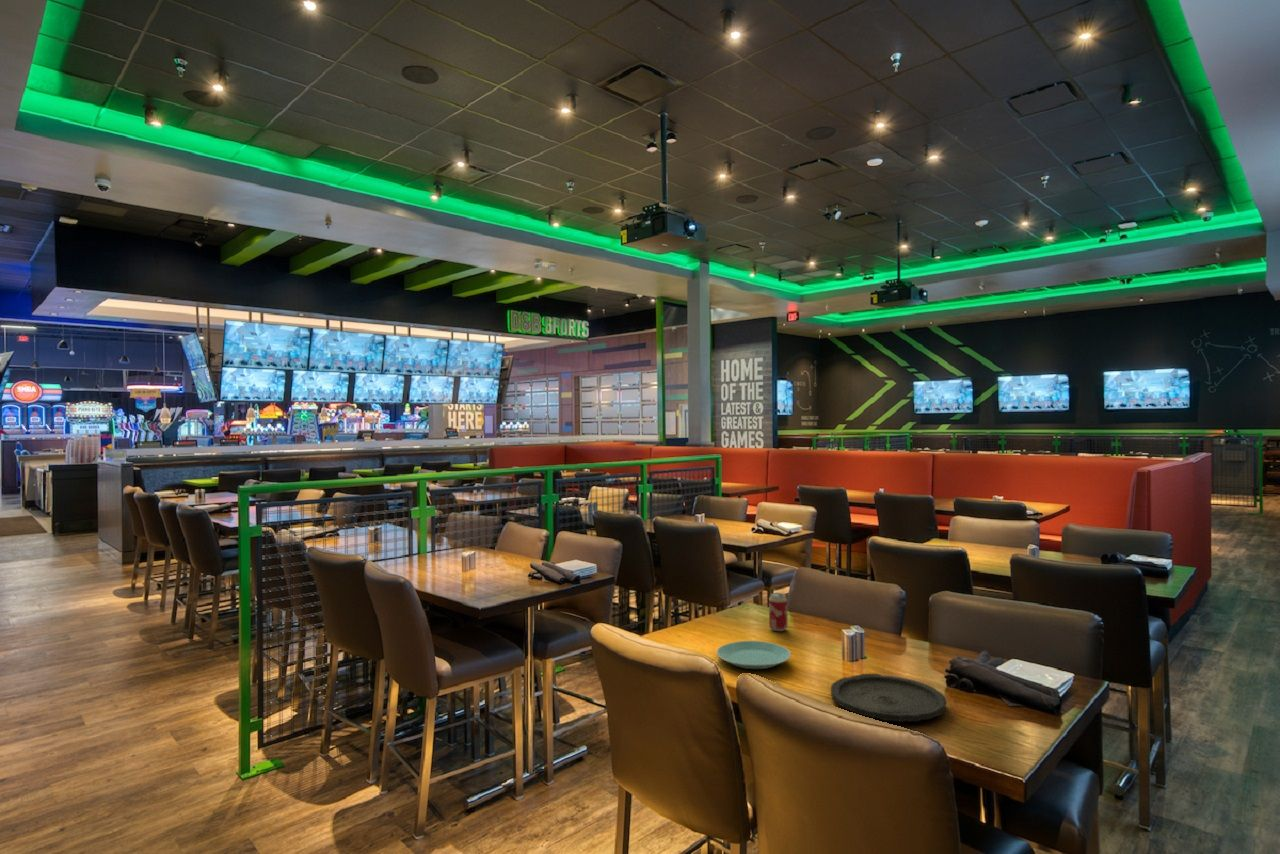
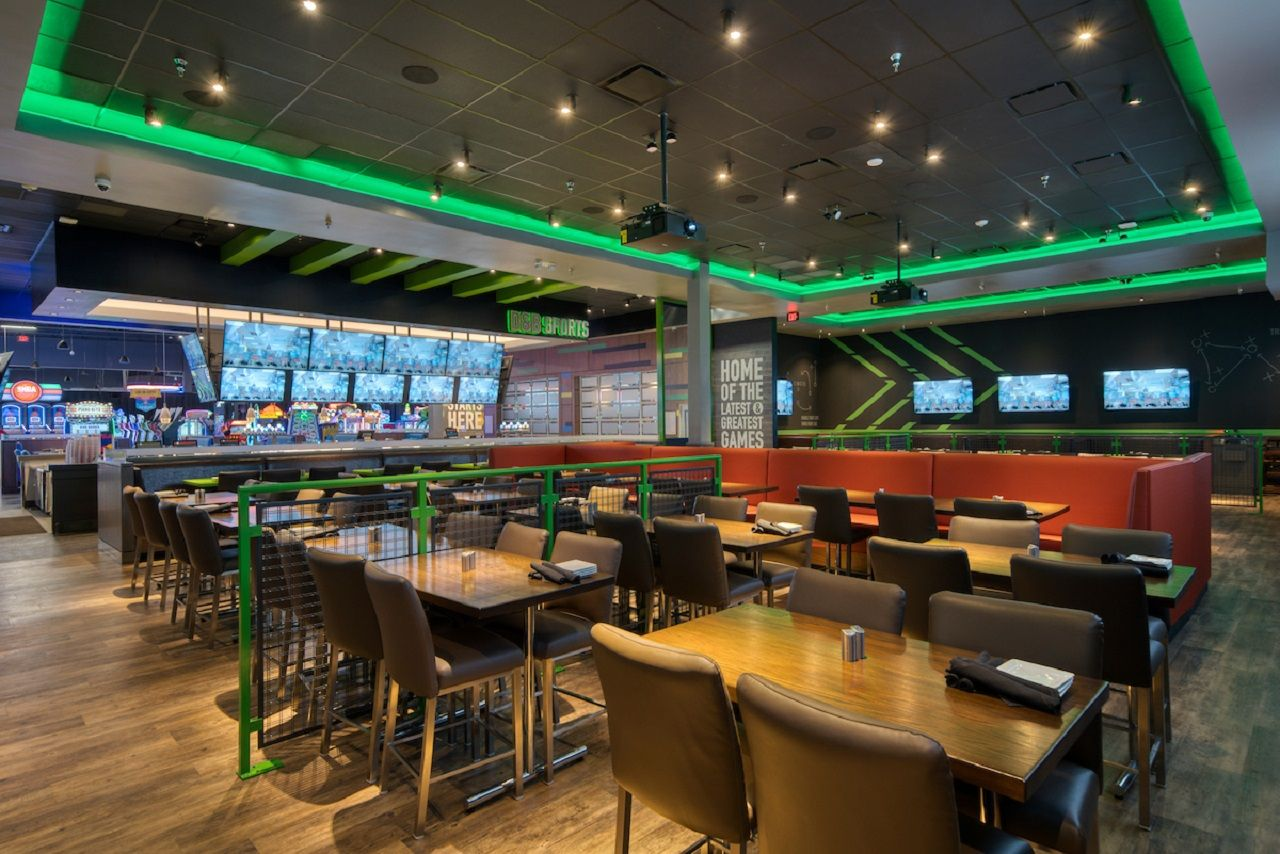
- plate [830,673,948,723]
- beverage can [768,592,789,632]
- plate [716,640,792,670]
